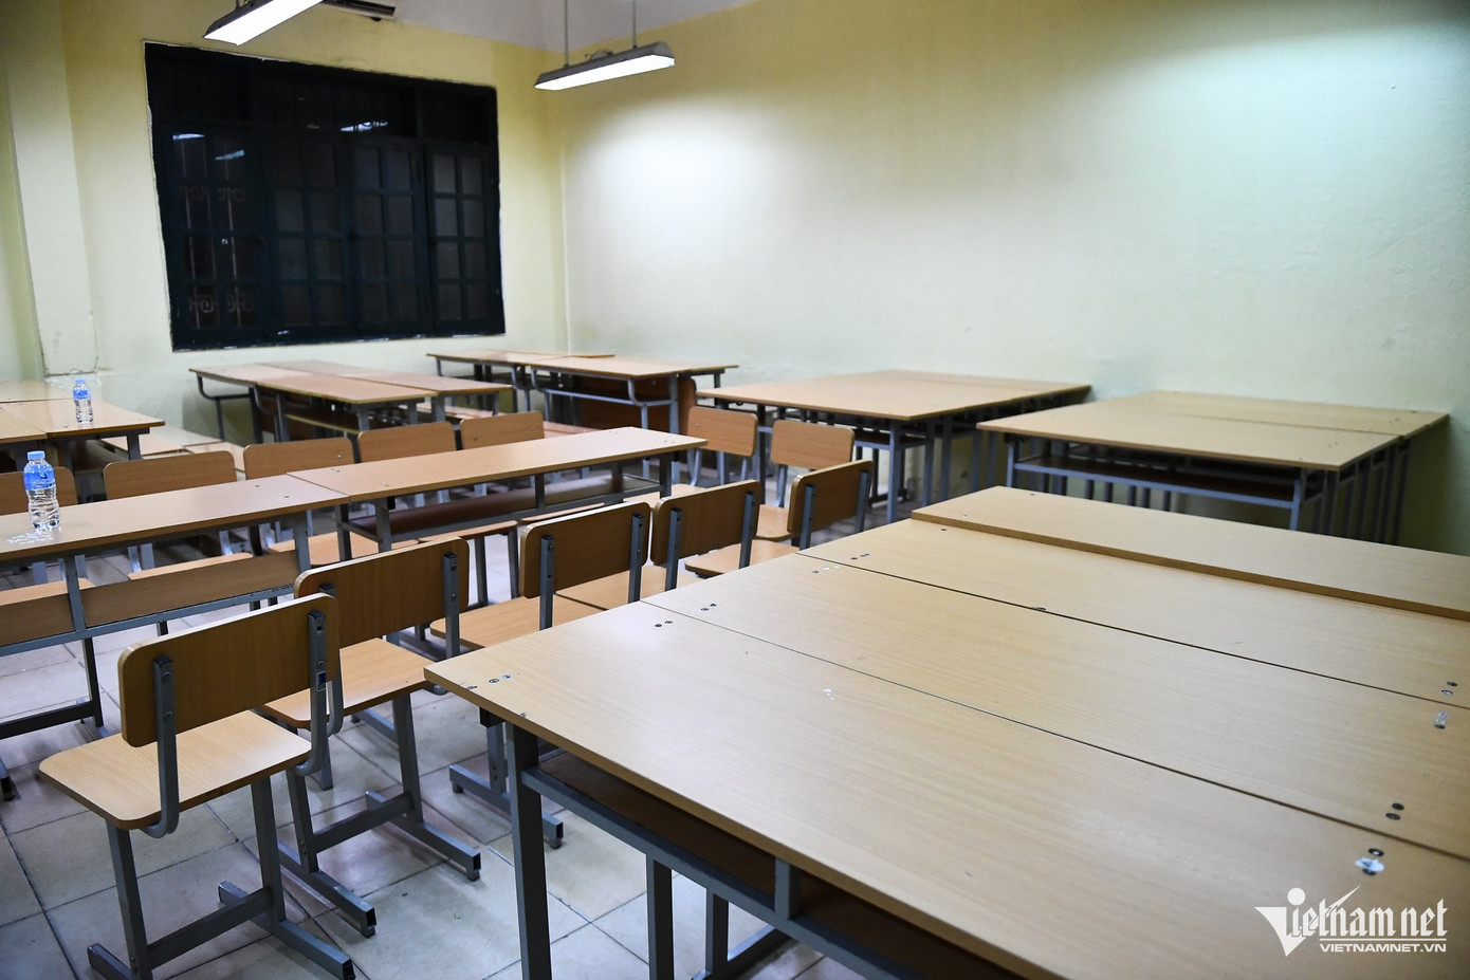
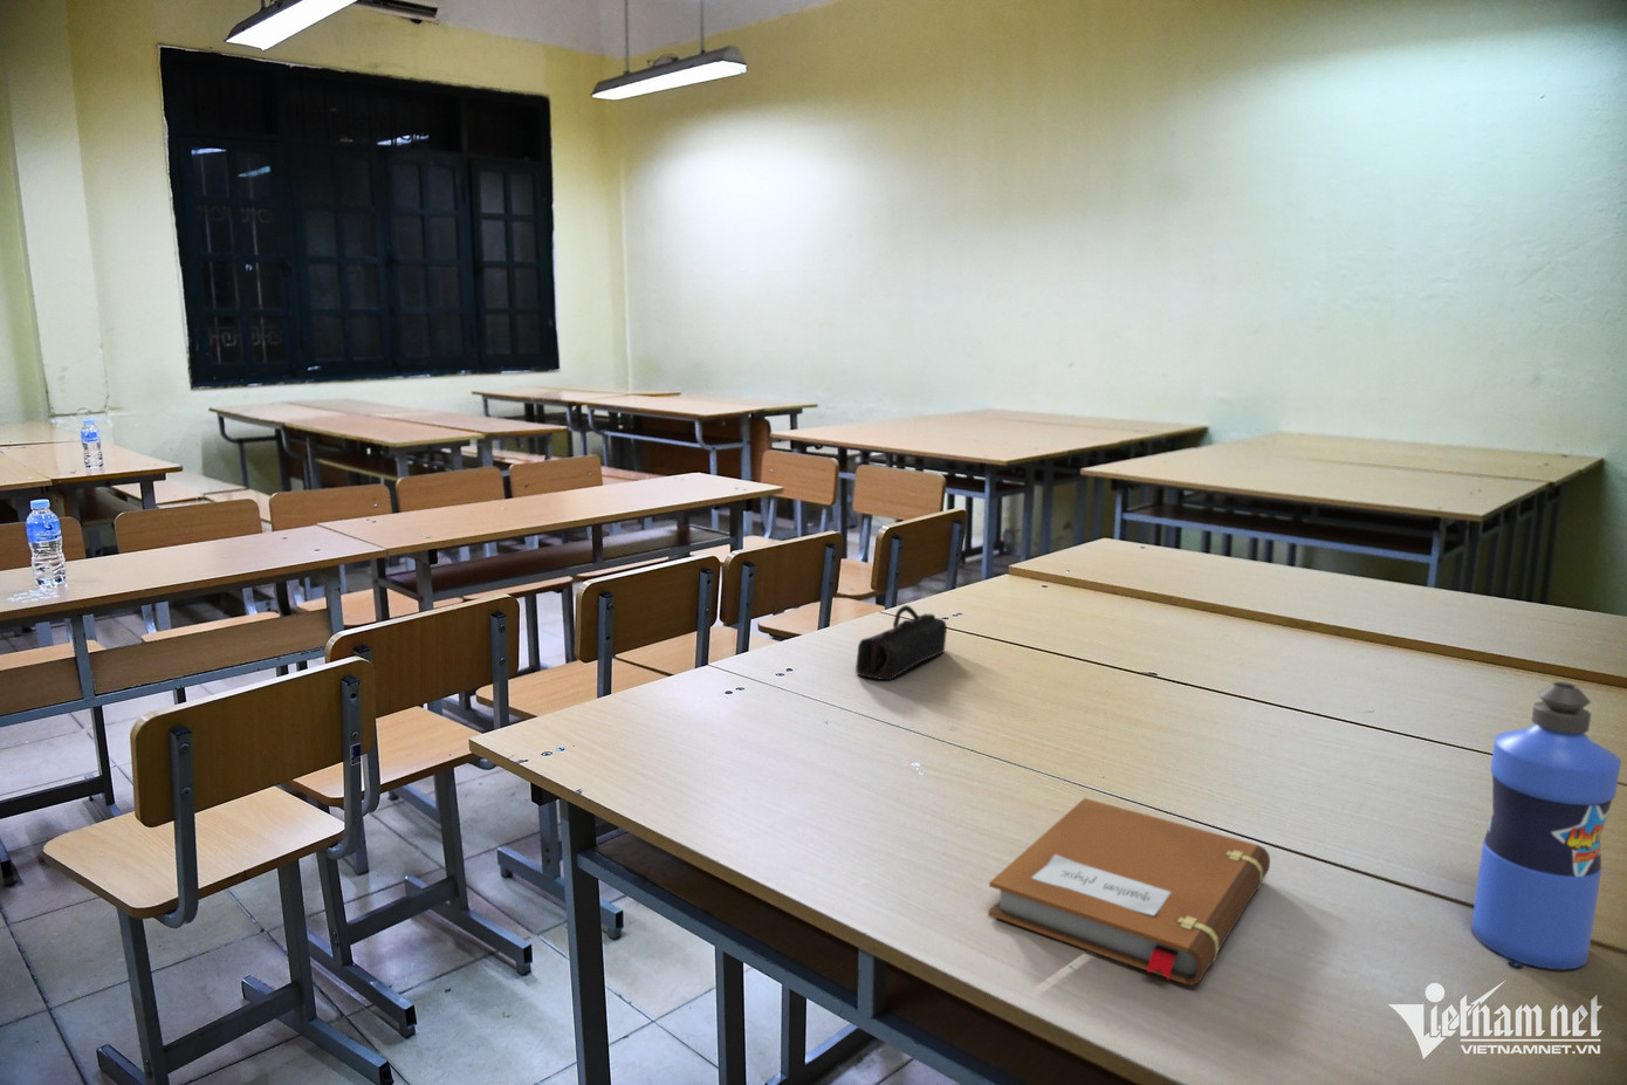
+ notebook [987,797,1271,987]
+ pencil case [855,604,948,682]
+ water bottle [1470,682,1622,970]
